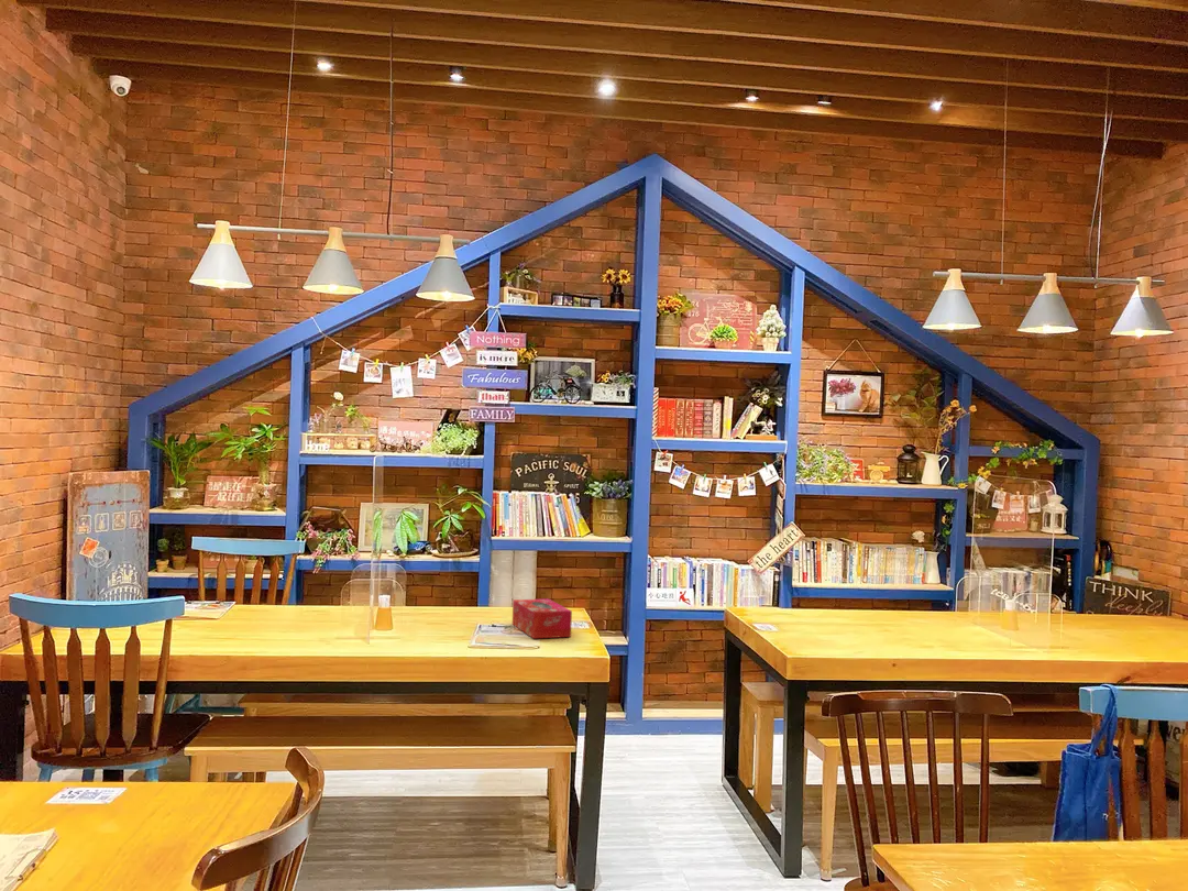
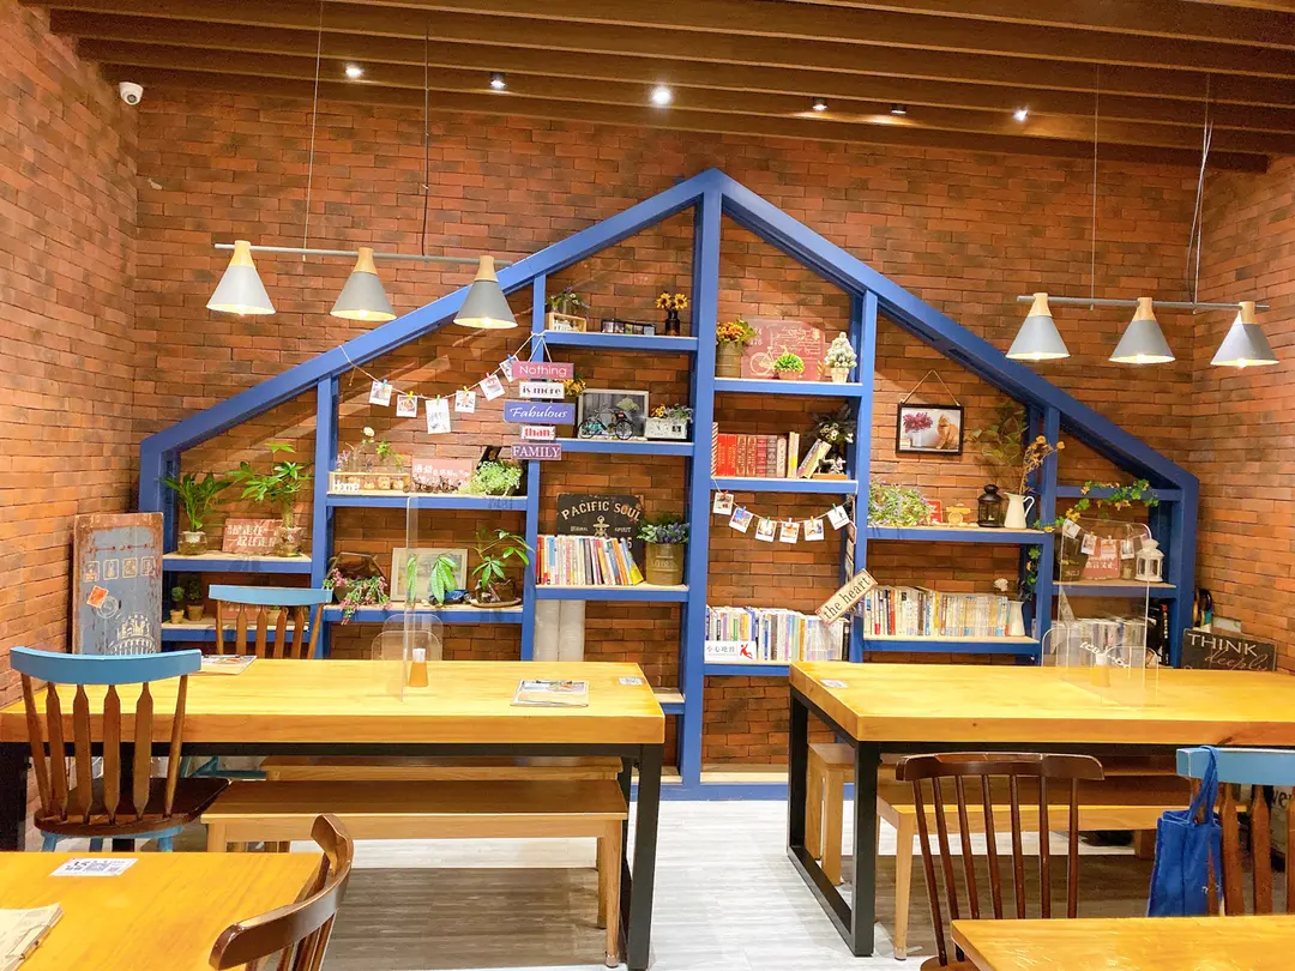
- tissue box [512,597,573,639]
